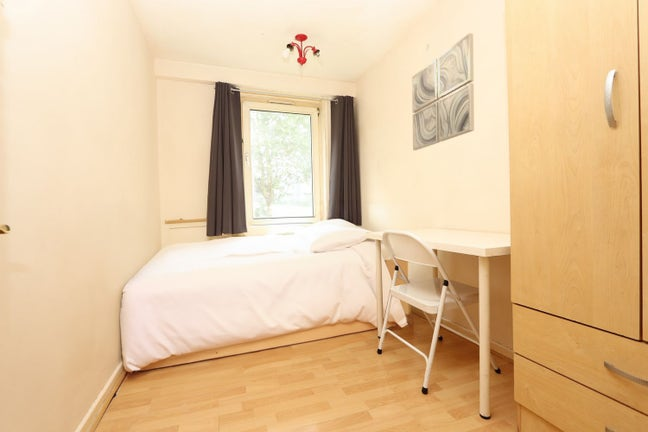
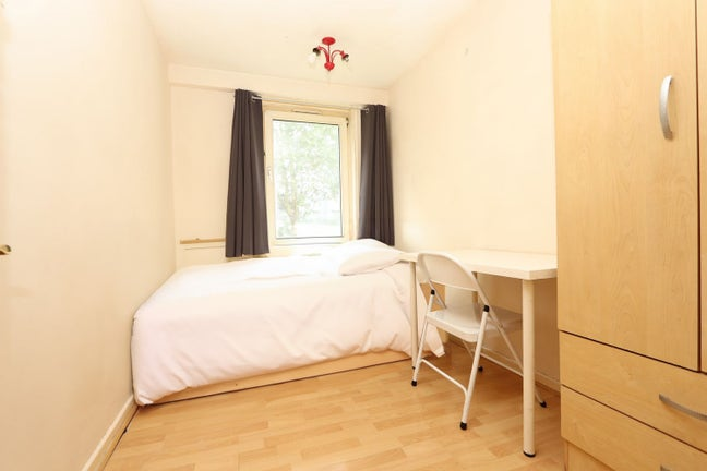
- wall art [411,32,475,151]
